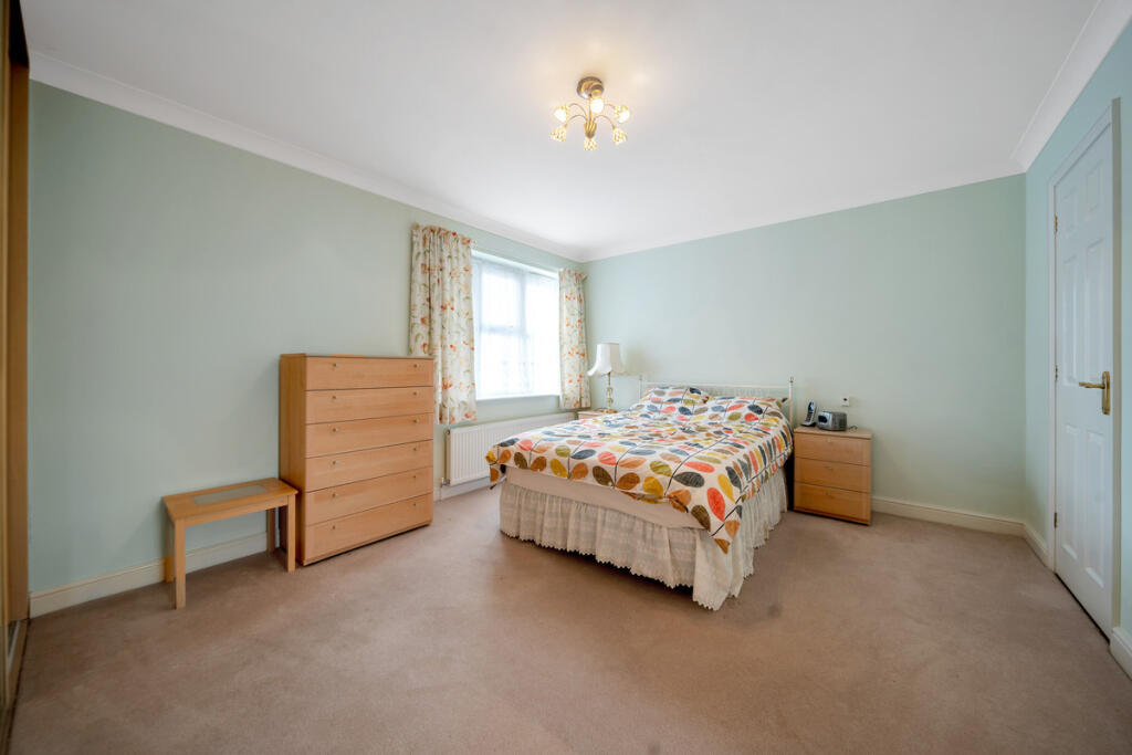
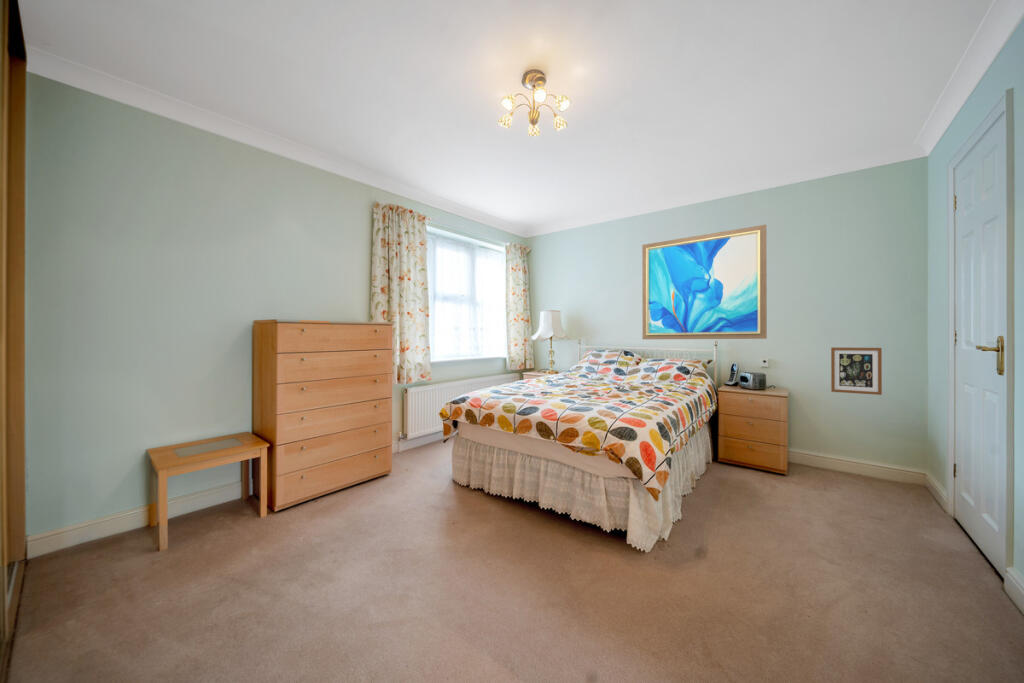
+ wall art [830,346,883,396]
+ wall art [641,224,768,340]
